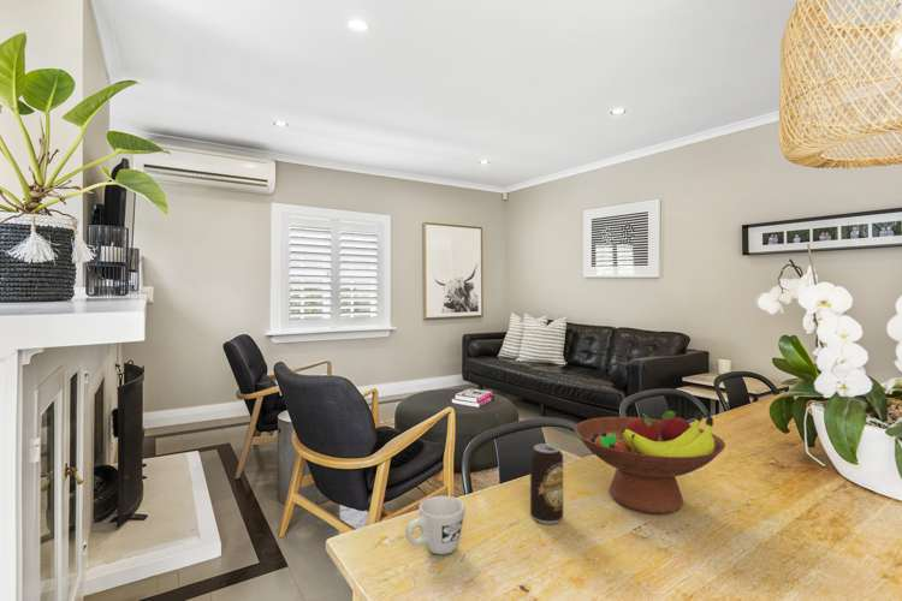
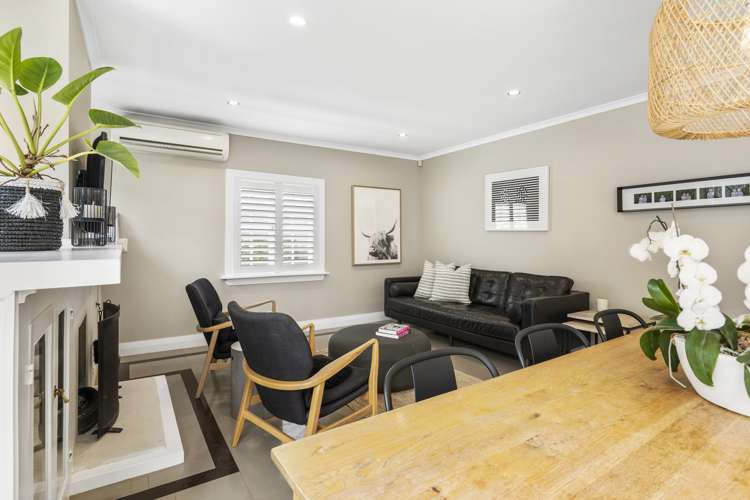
- mug [404,495,467,555]
- fruit bowl [574,410,726,514]
- beverage can [529,442,564,525]
